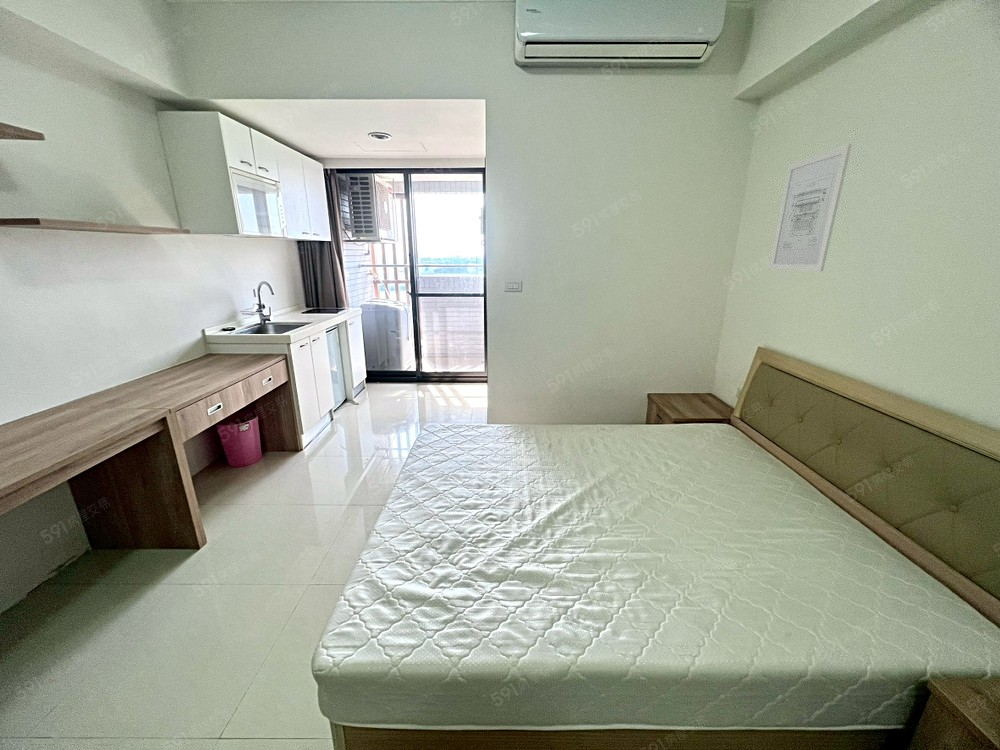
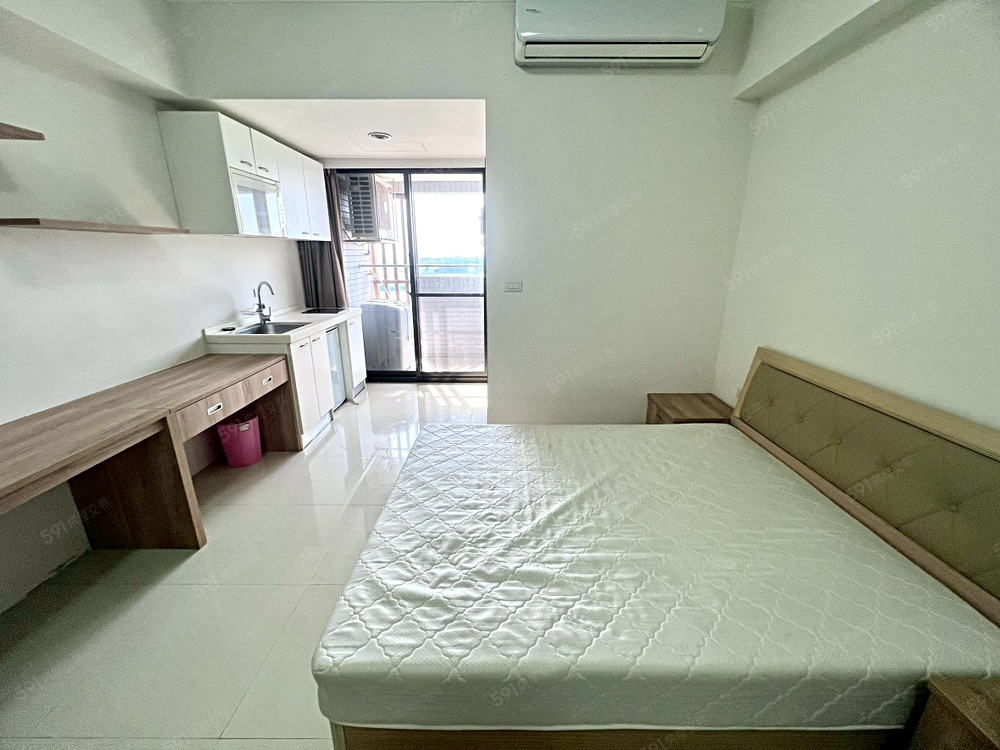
- wall art [768,143,852,272]
